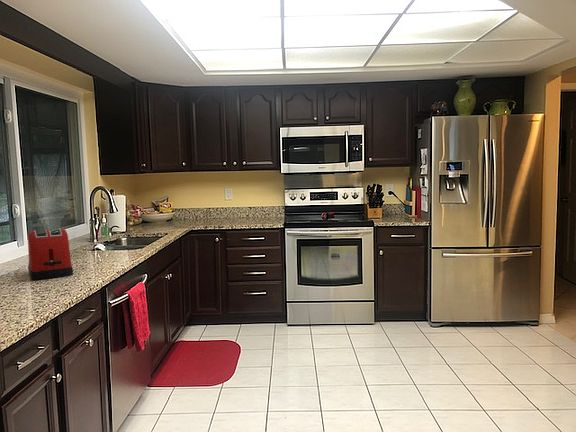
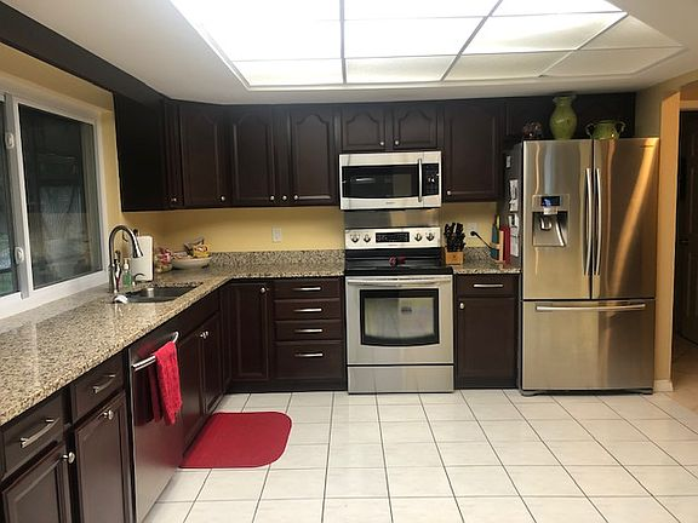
- toaster [27,227,74,281]
